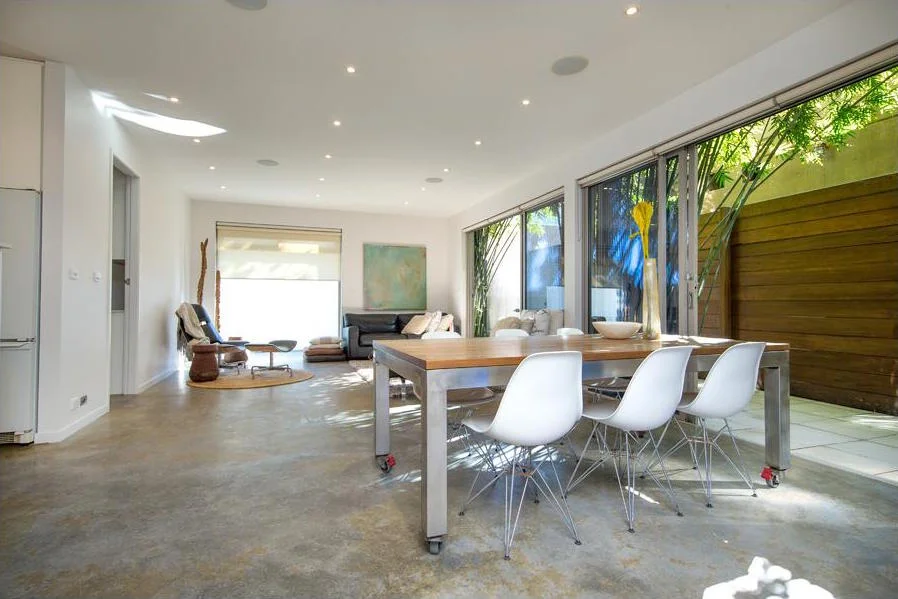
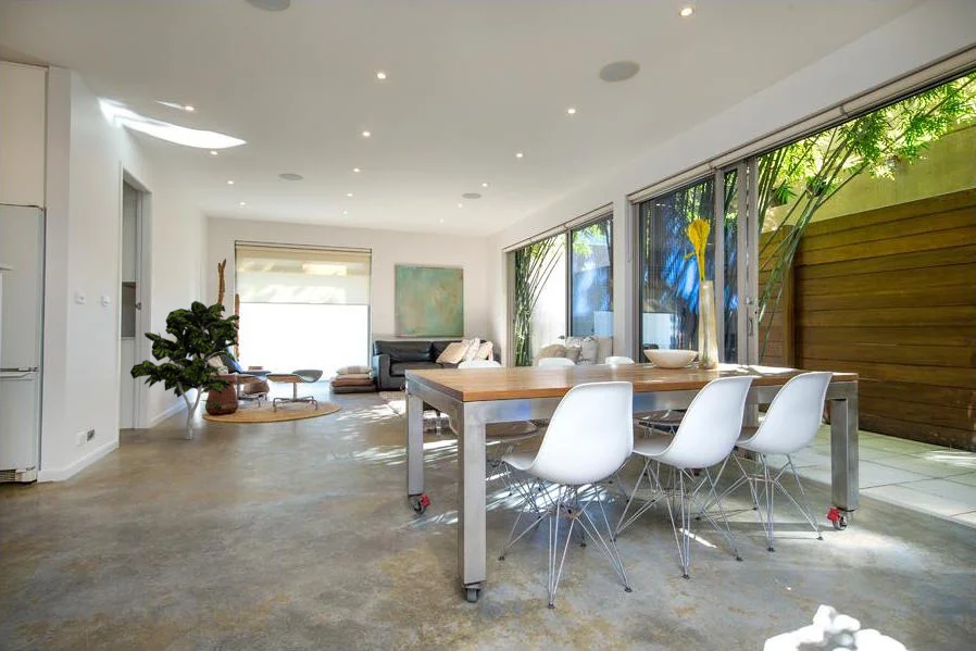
+ indoor plant [129,300,241,440]
